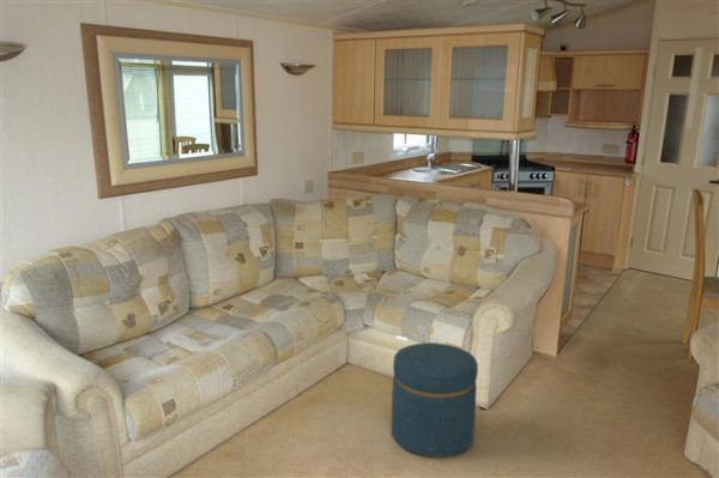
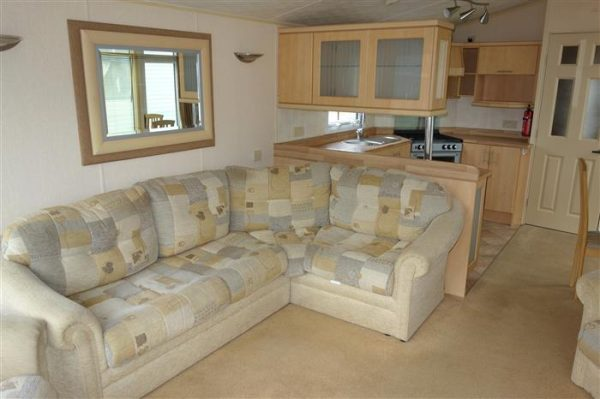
- ottoman [391,341,479,459]
